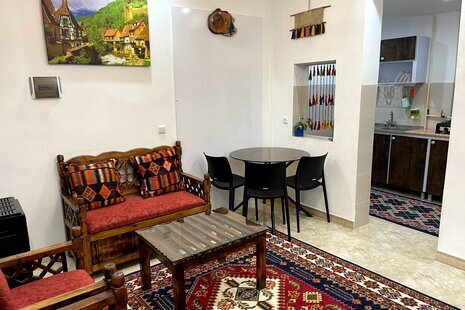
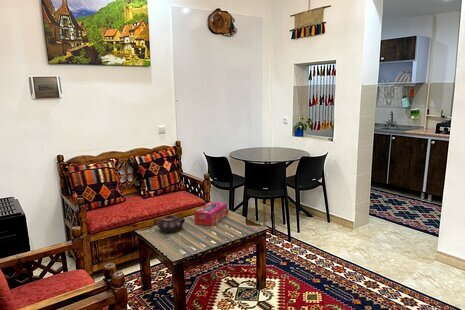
+ tissue box [193,200,228,227]
+ teapot [153,214,186,233]
